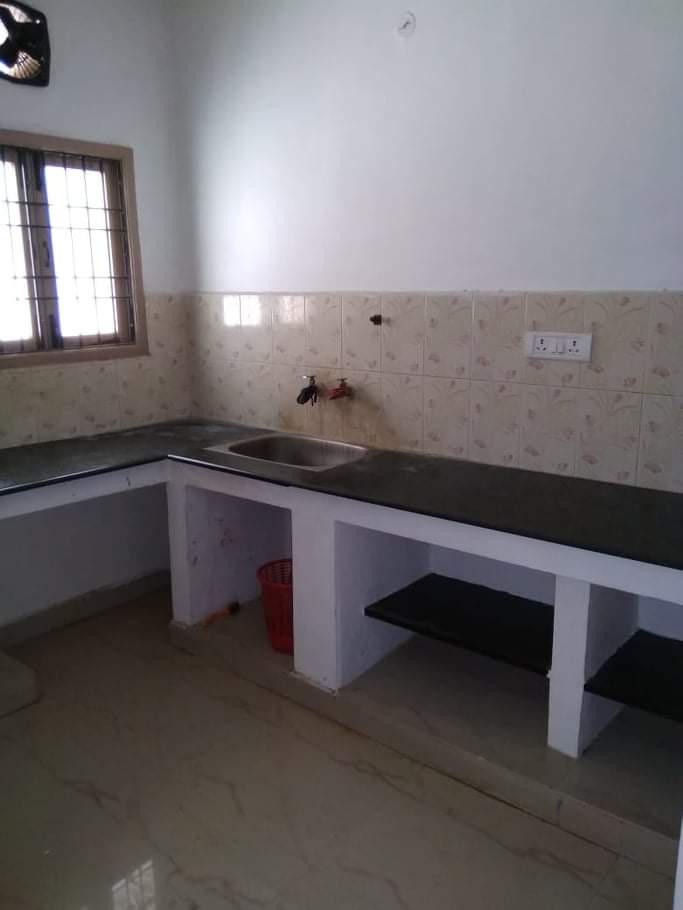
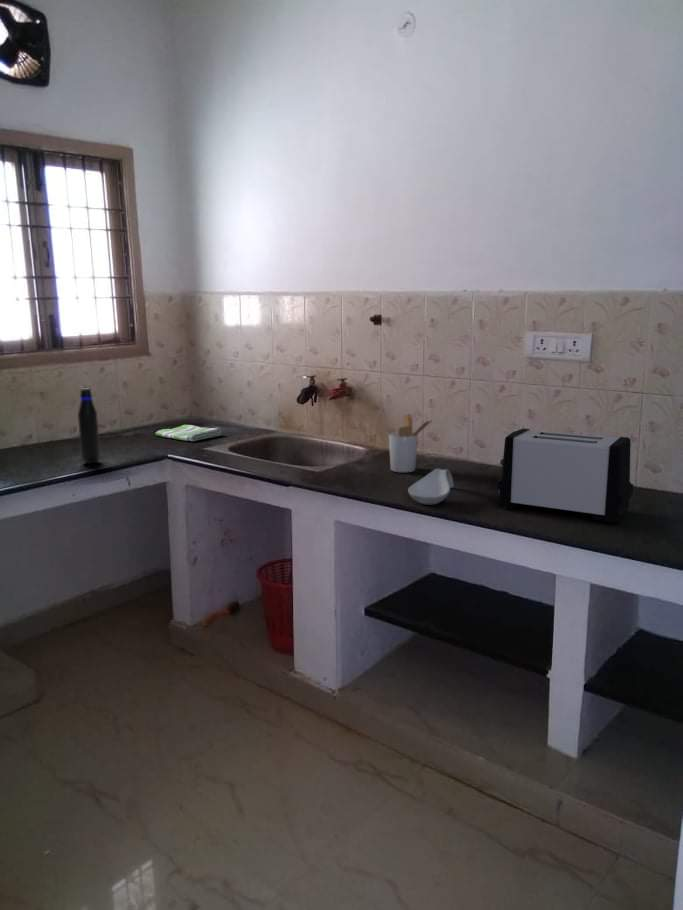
+ utensil holder [388,413,435,473]
+ toaster [496,428,634,525]
+ spoon rest [407,467,455,506]
+ dish towel [154,424,222,442]
+ water bottle [77,388,101,465]
